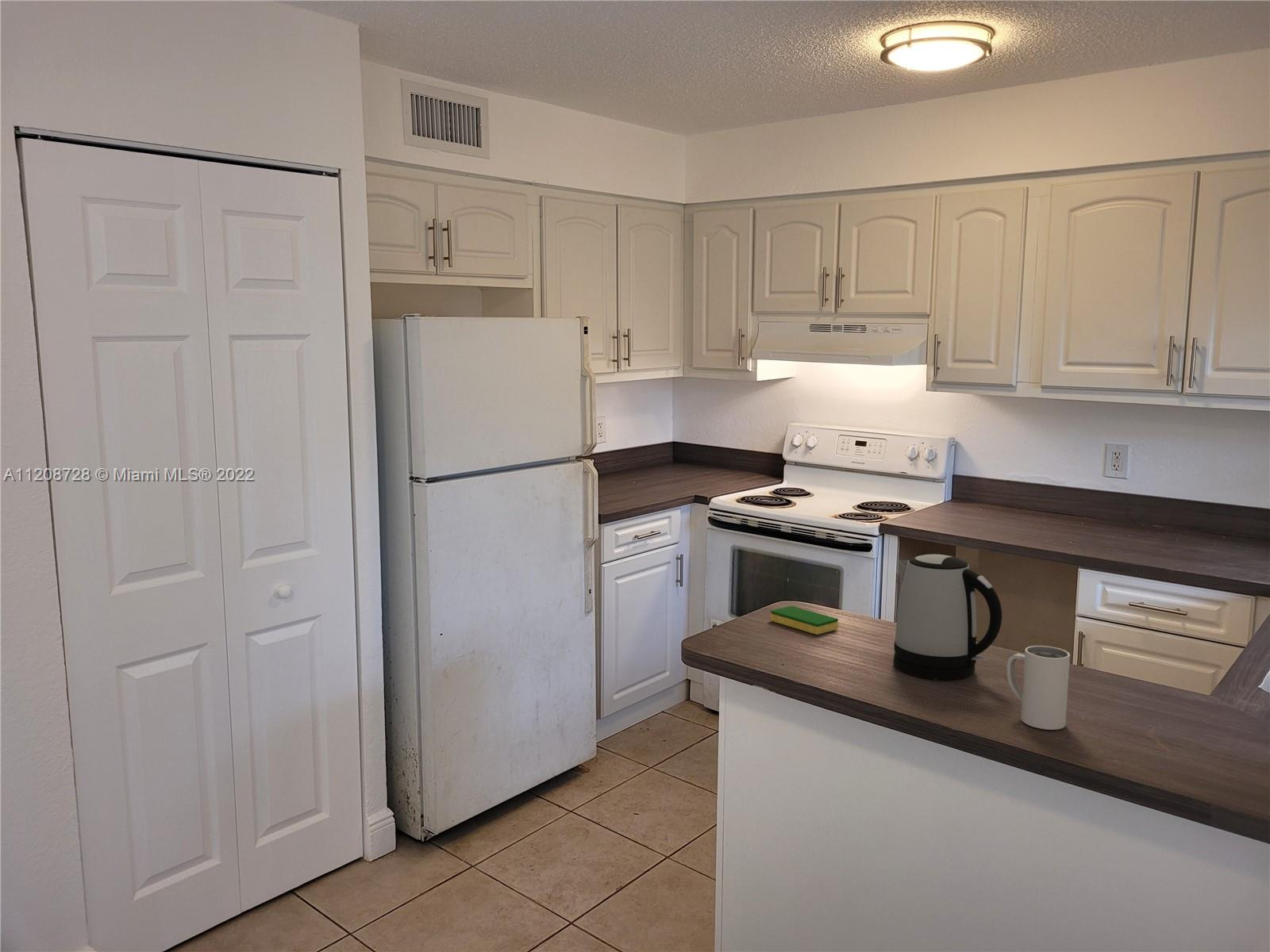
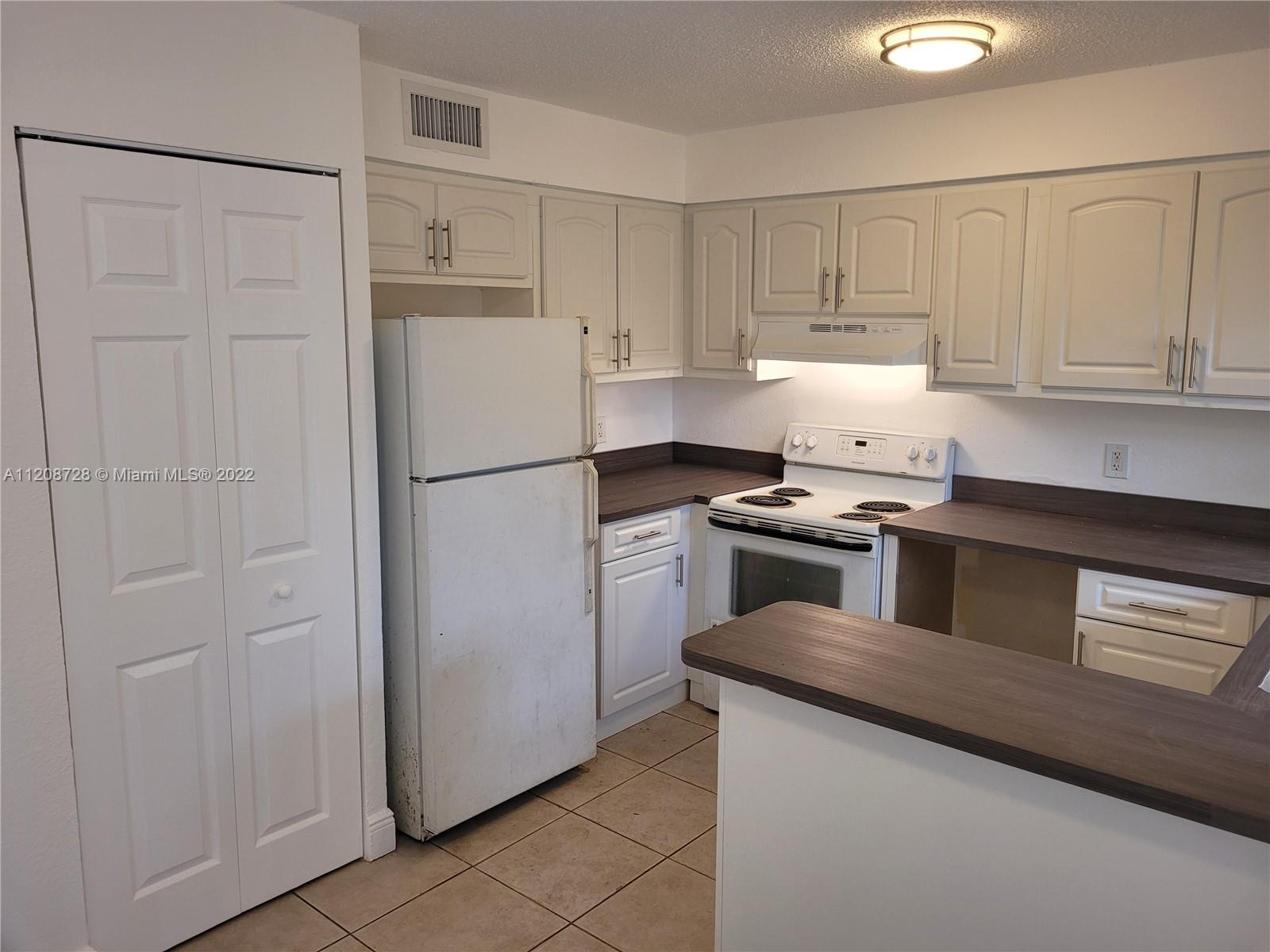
- mug [1006,645,1071,731]
- dish sponge [770,605,839,635]
- kettle [893,554,1003,680]
